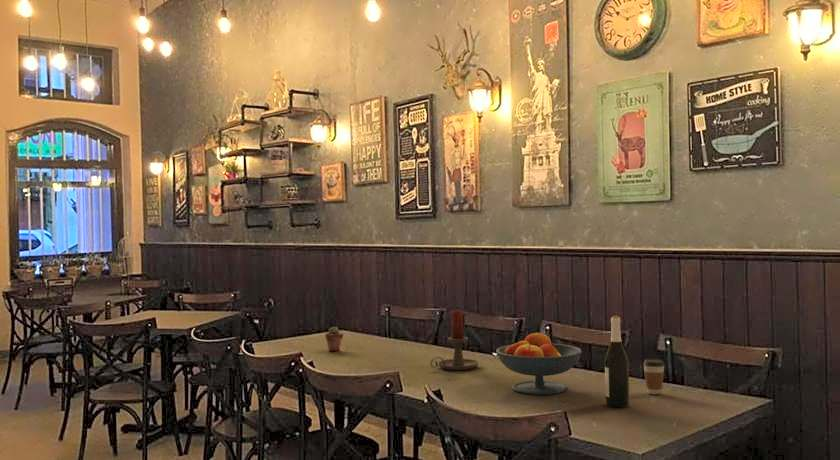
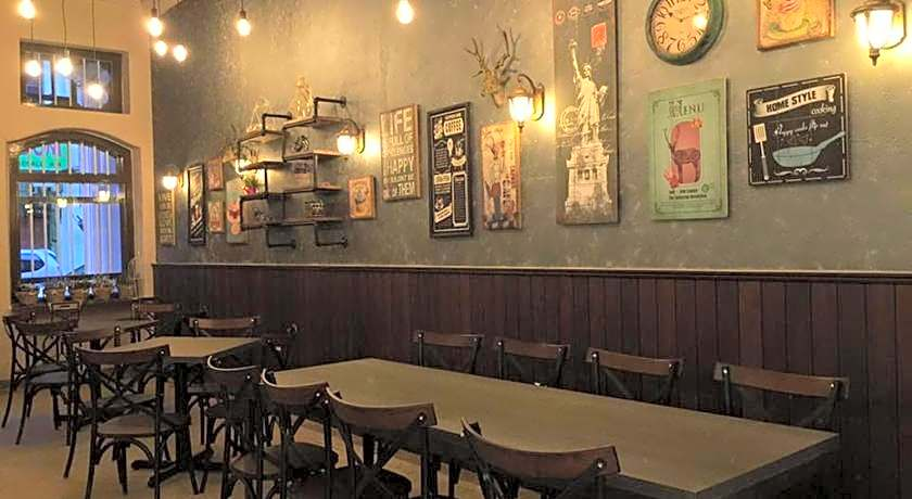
- potted succulent [324,326,344,352]
- wine bottle [604,315,630,408]
- coffee cup [642,358,665,395]
- fruit bowl [495,331,583,396]
- candle holder [429,310,480,371]
